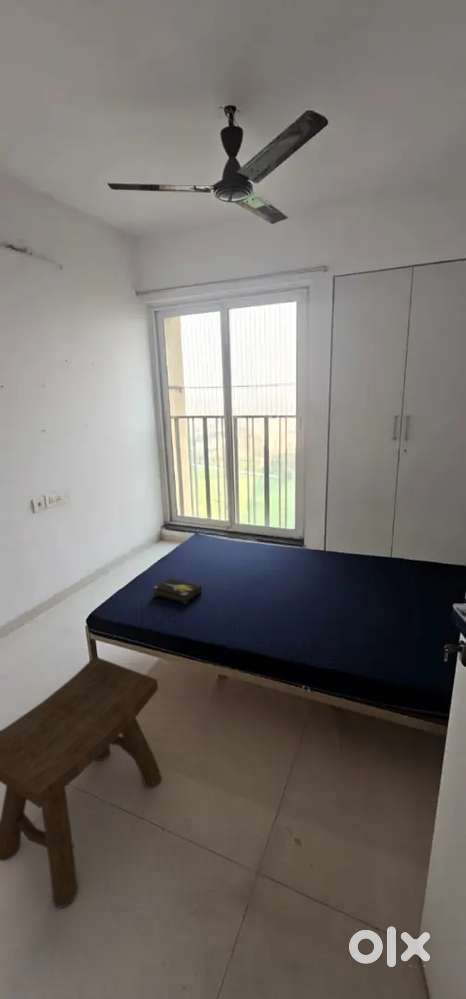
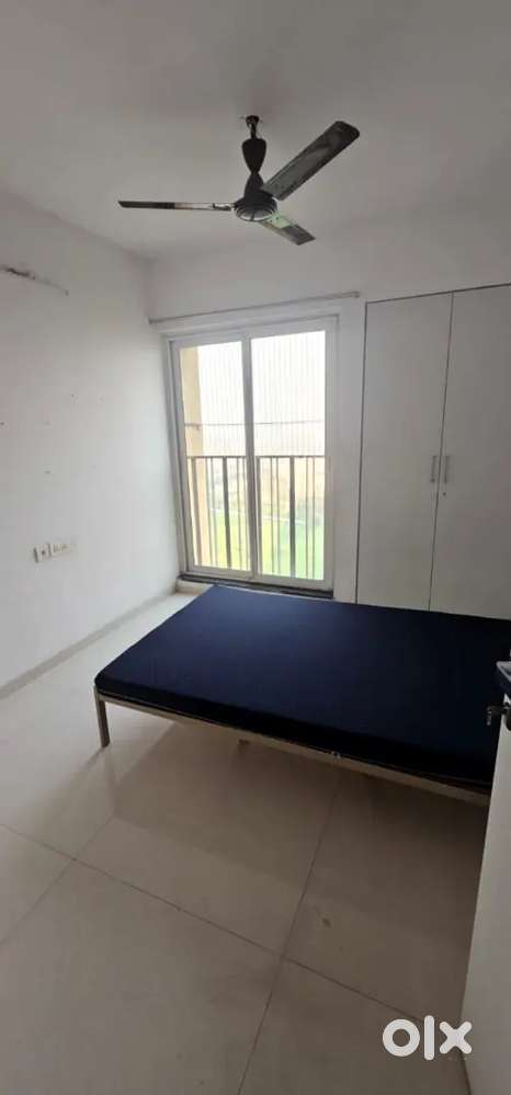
- hardback book [152,577,202,605]
- stool [0,655,163,908]
